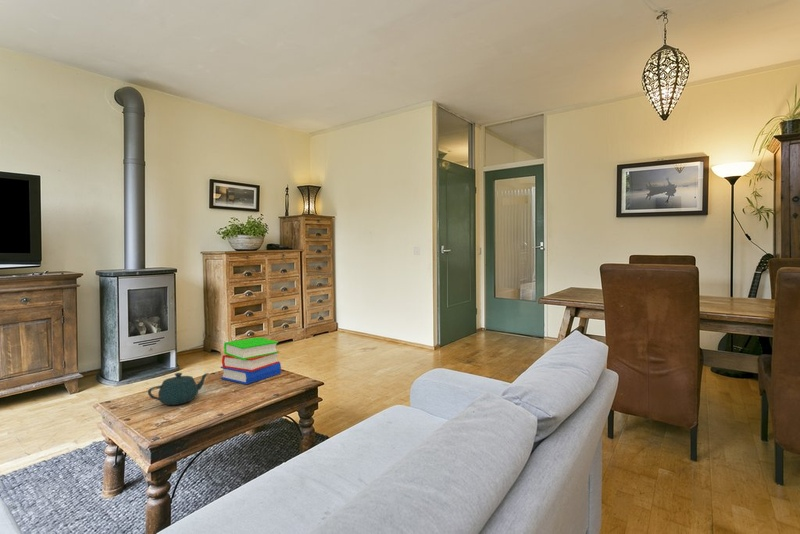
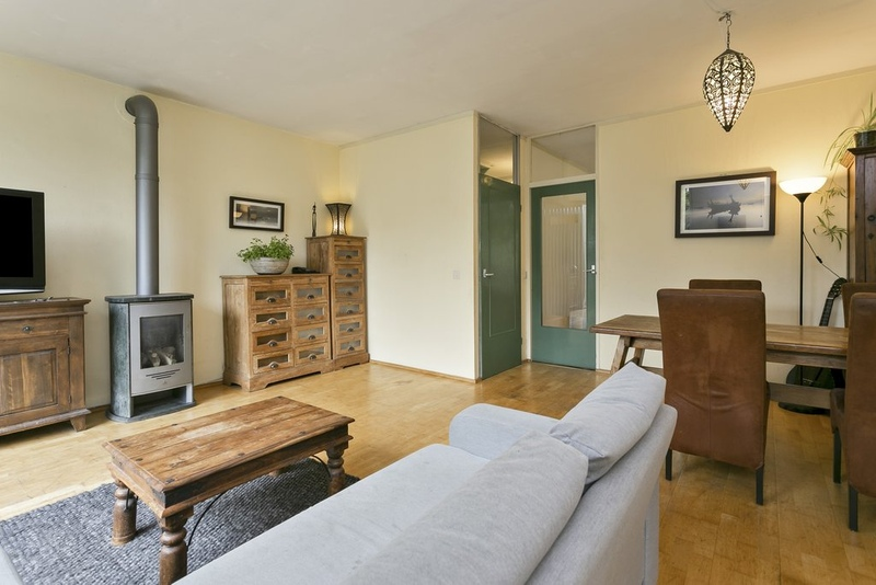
- teapot [147,372,210,406]
- book [220,336,282,385]
